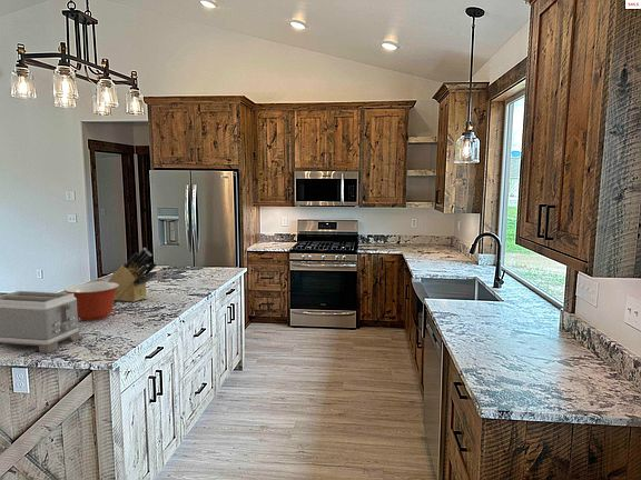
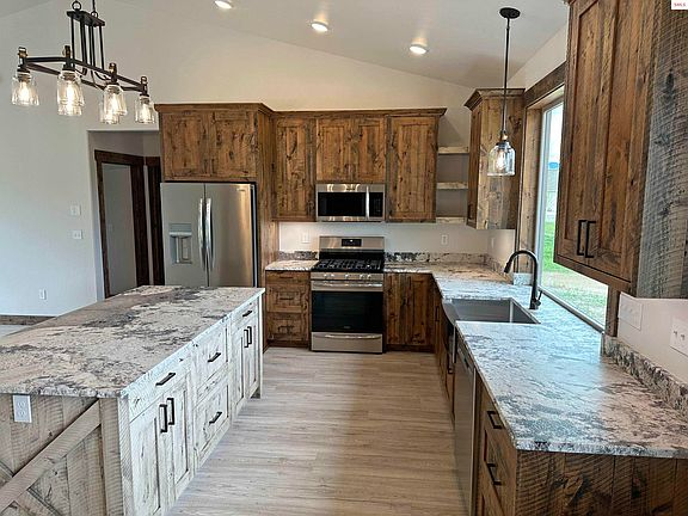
- mixing bowl [63,281,119,322]
- toaster [0,290,82,354]
- knife block [107,247,158,303]
